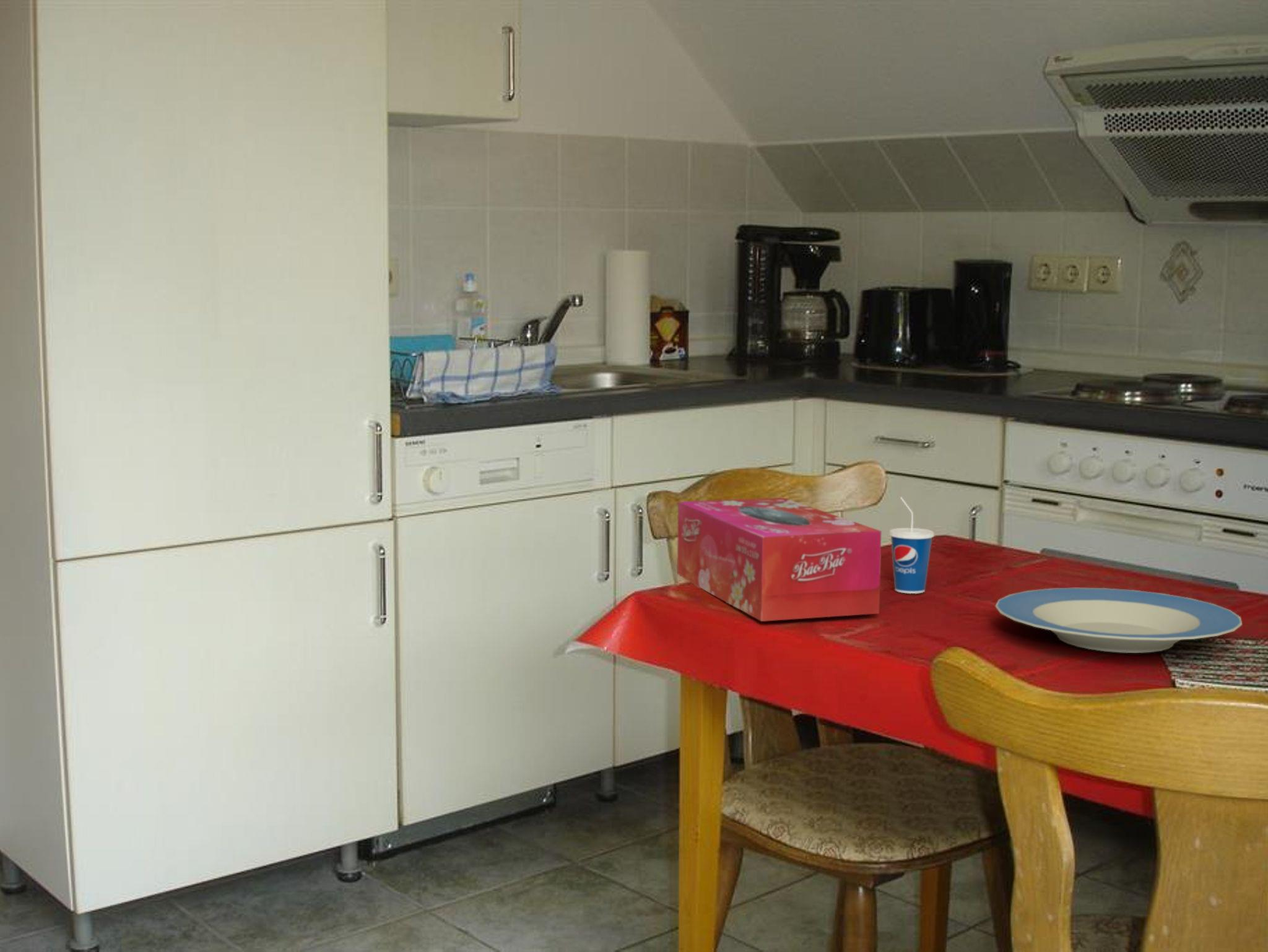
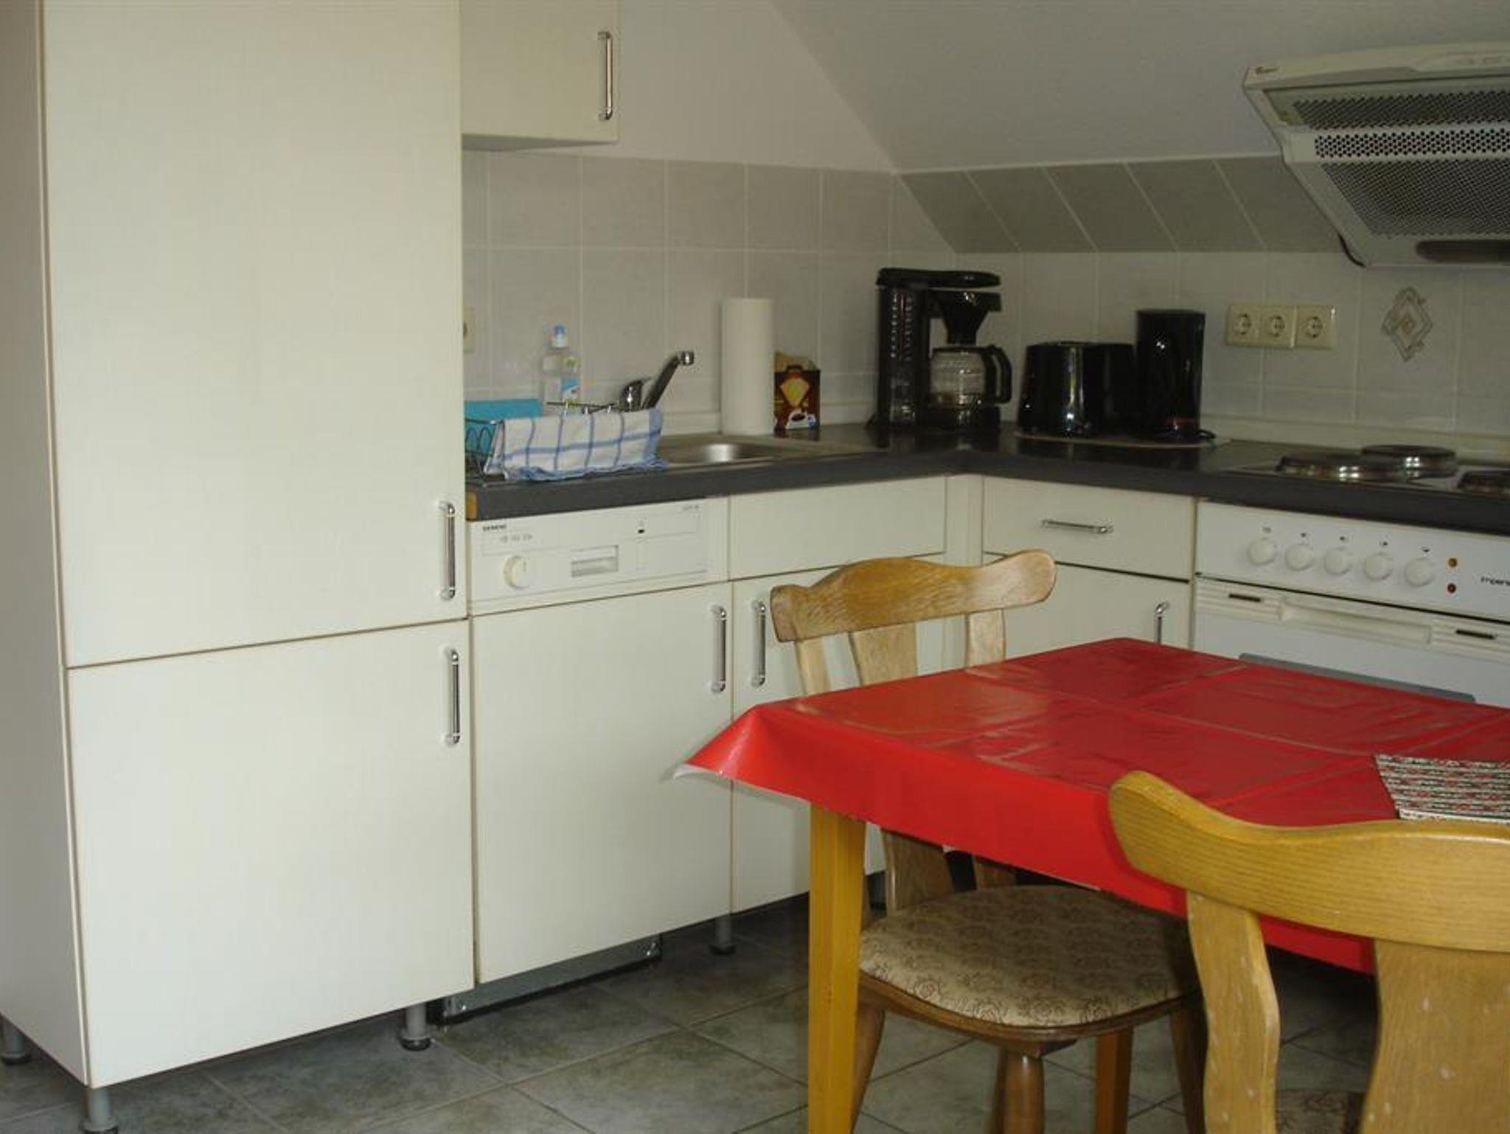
- plate [995,587,1243,654]
- tissue box [677,497,882,622]
- cup [888,496,935,594]
